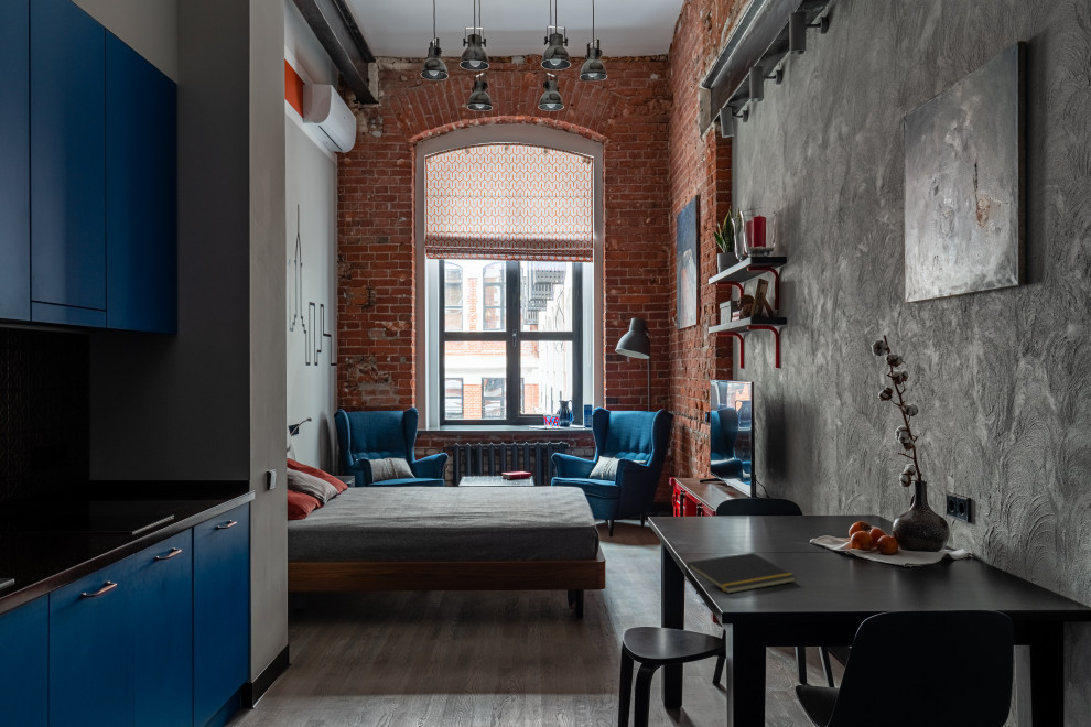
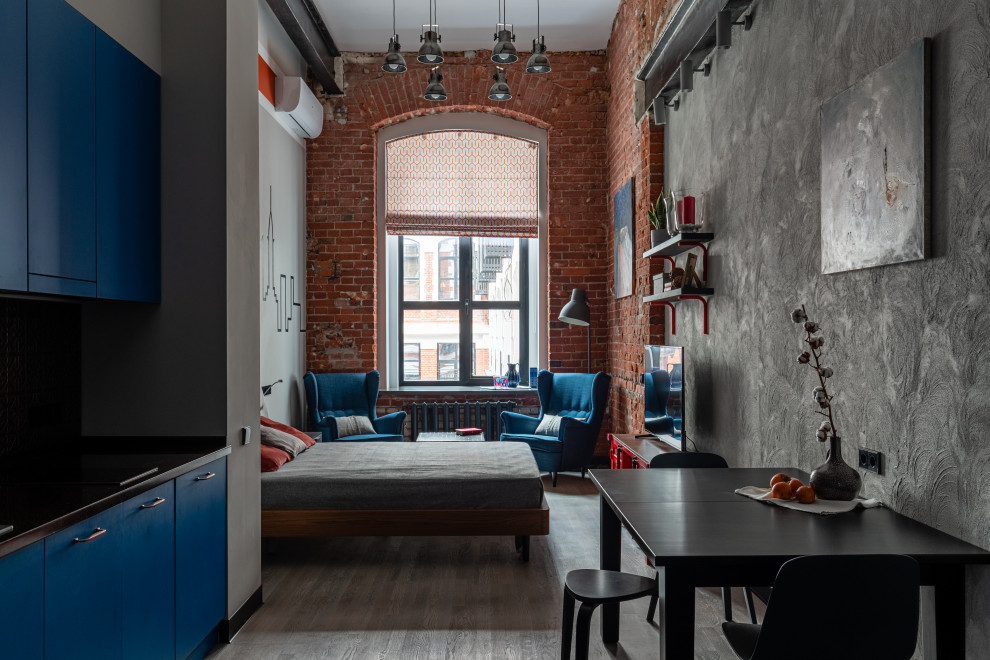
- notepad [684,552,797,595]
